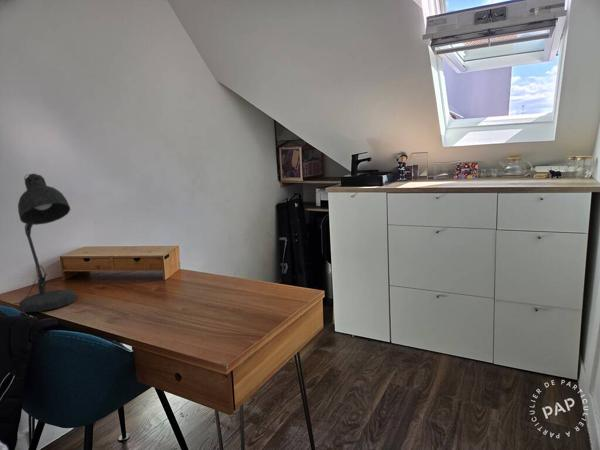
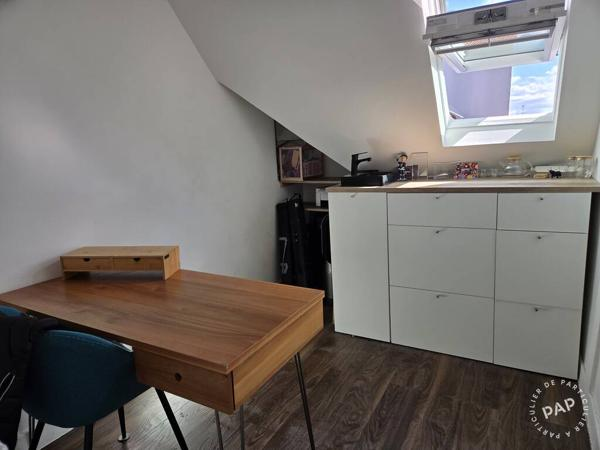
- desk lamp [13,173,77,313]
